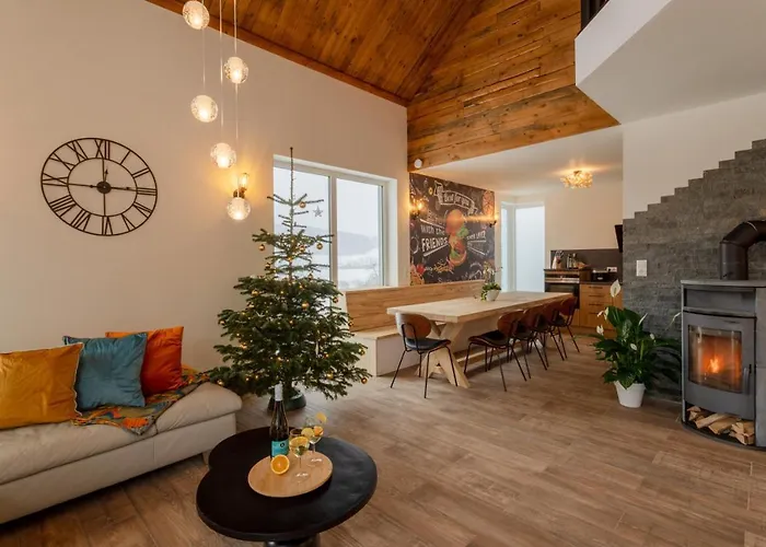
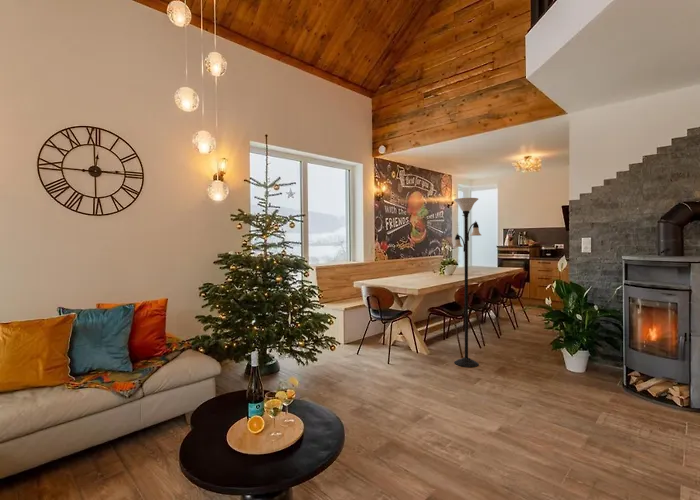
+ floor lamp [451,197,482,368]
